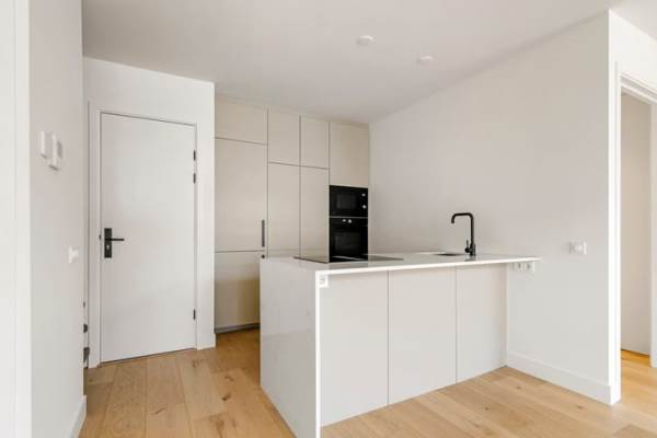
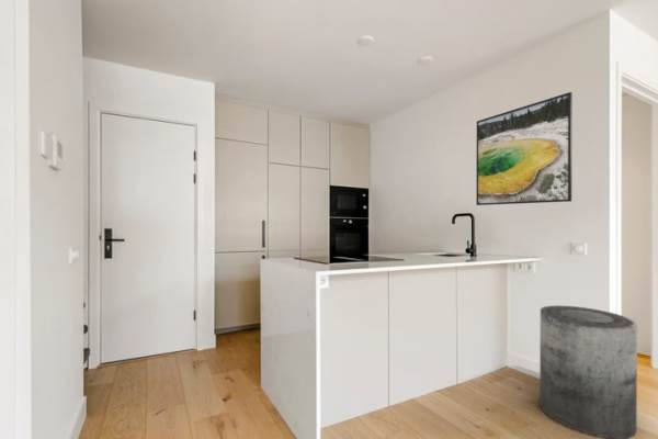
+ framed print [475,91,574,206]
+ trash can [538,304,638,439]
